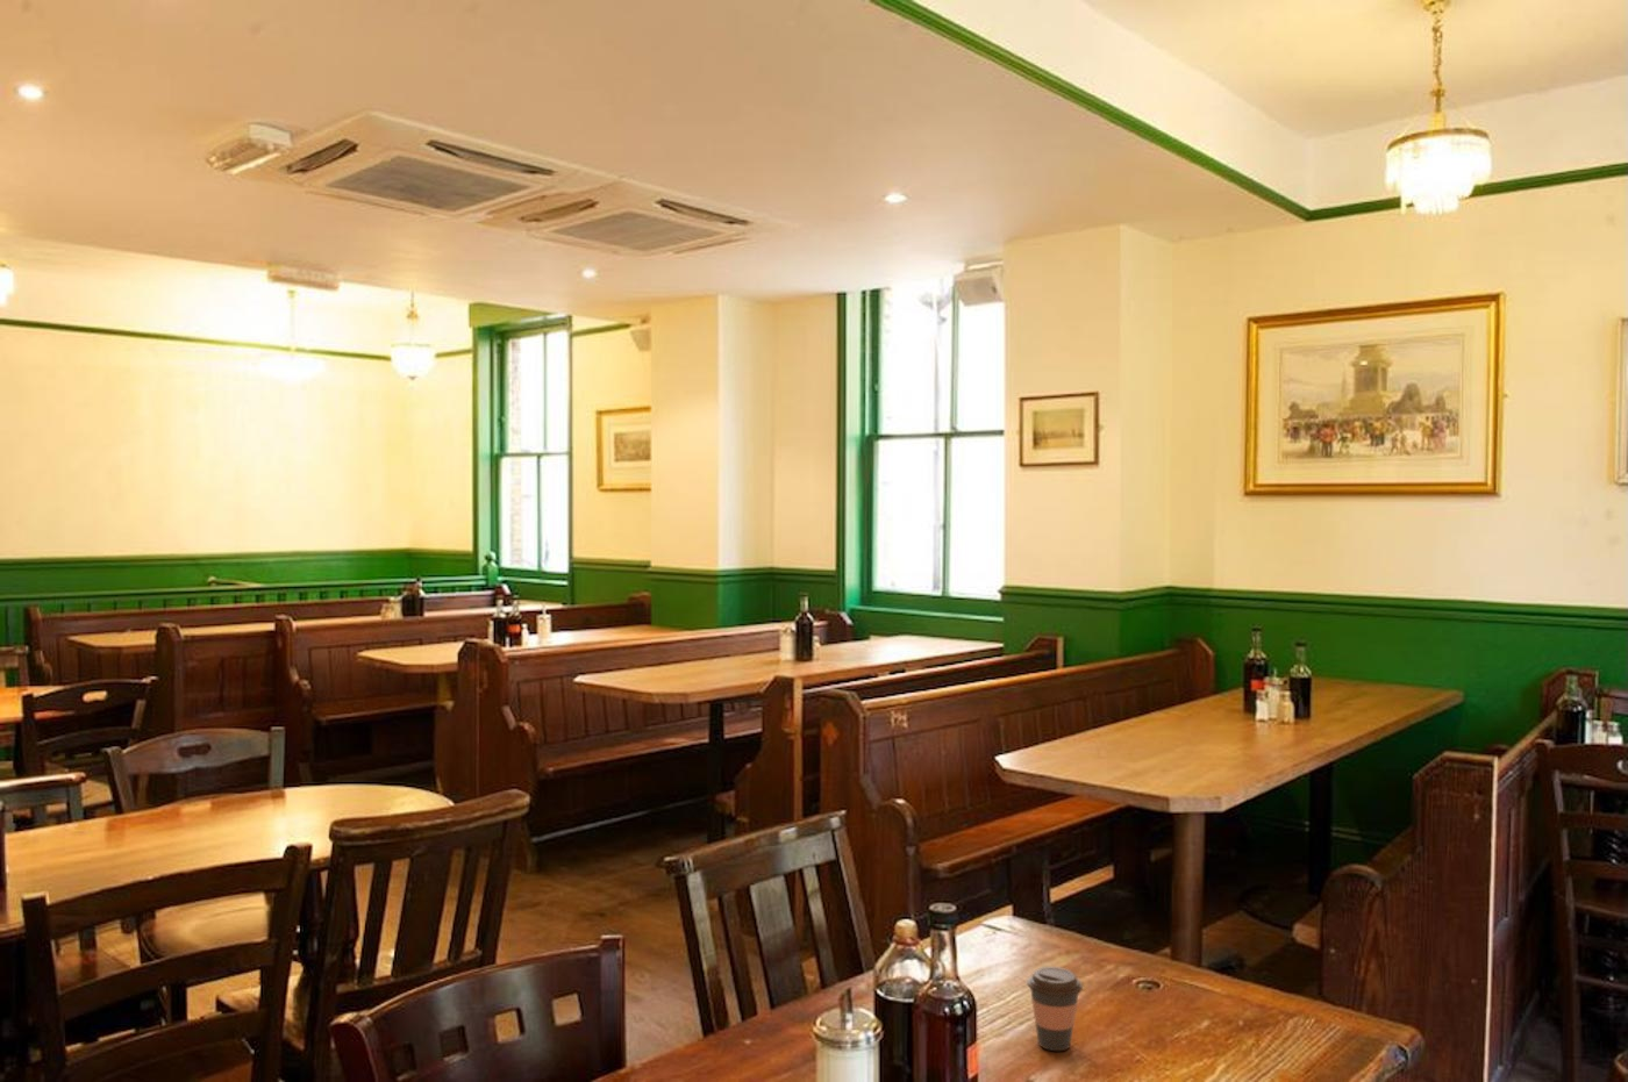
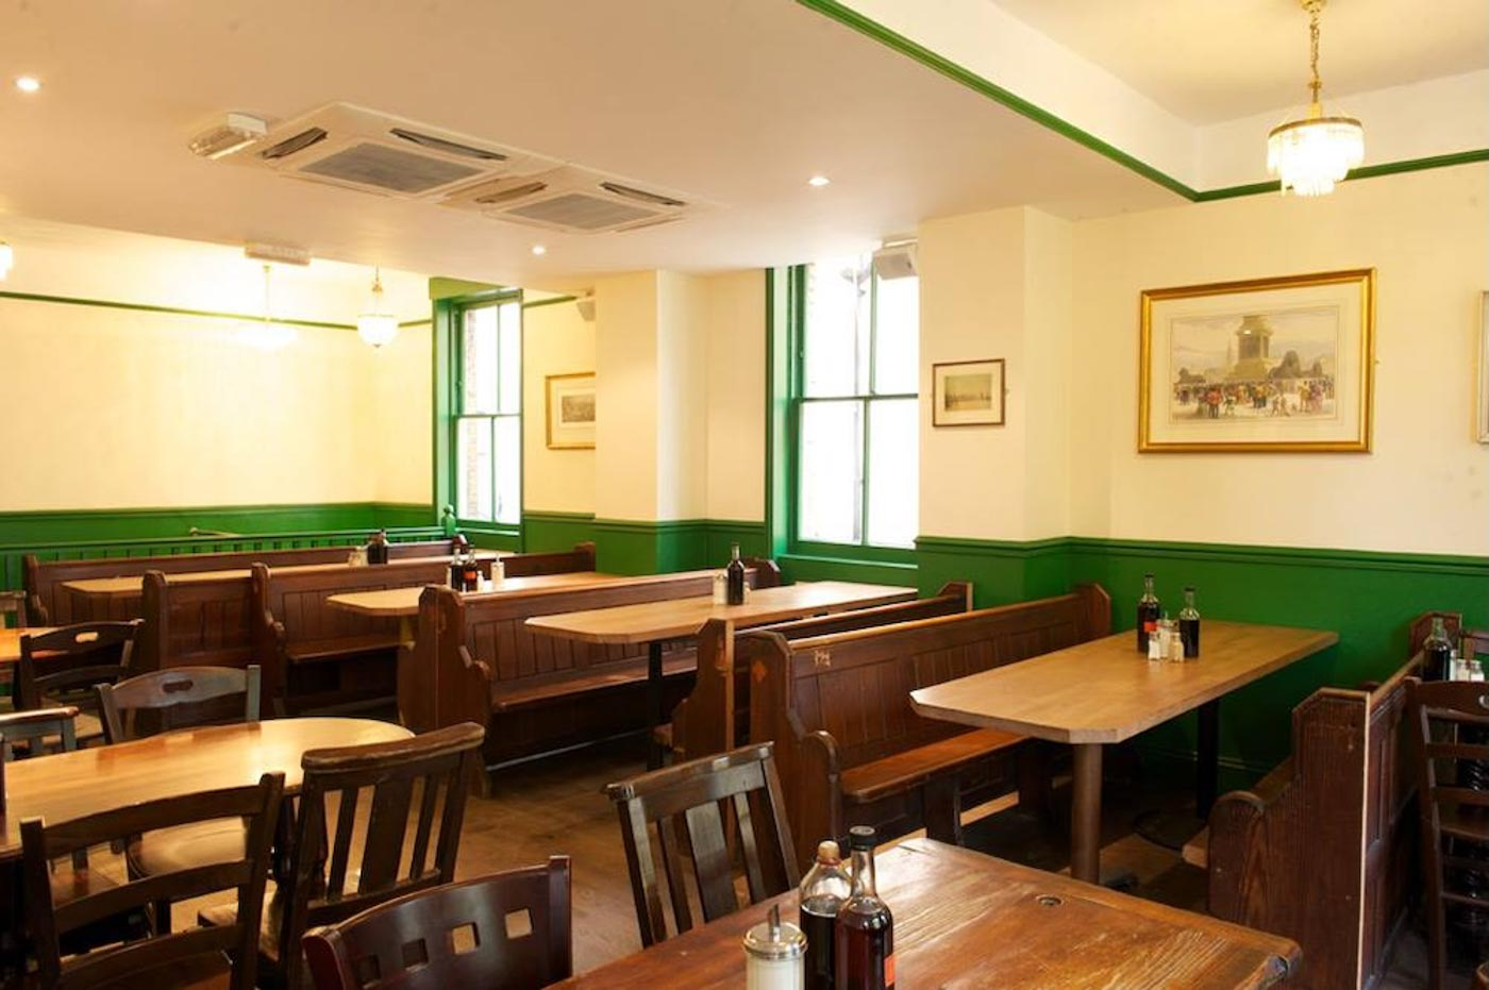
- coffee cup [1025,966,1083,1052]
